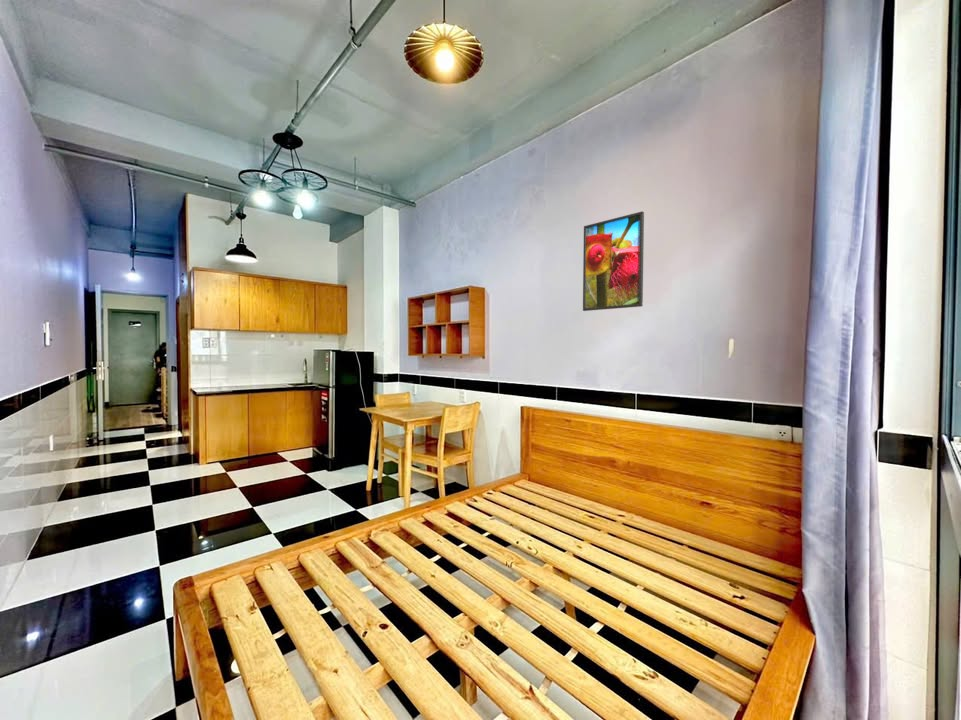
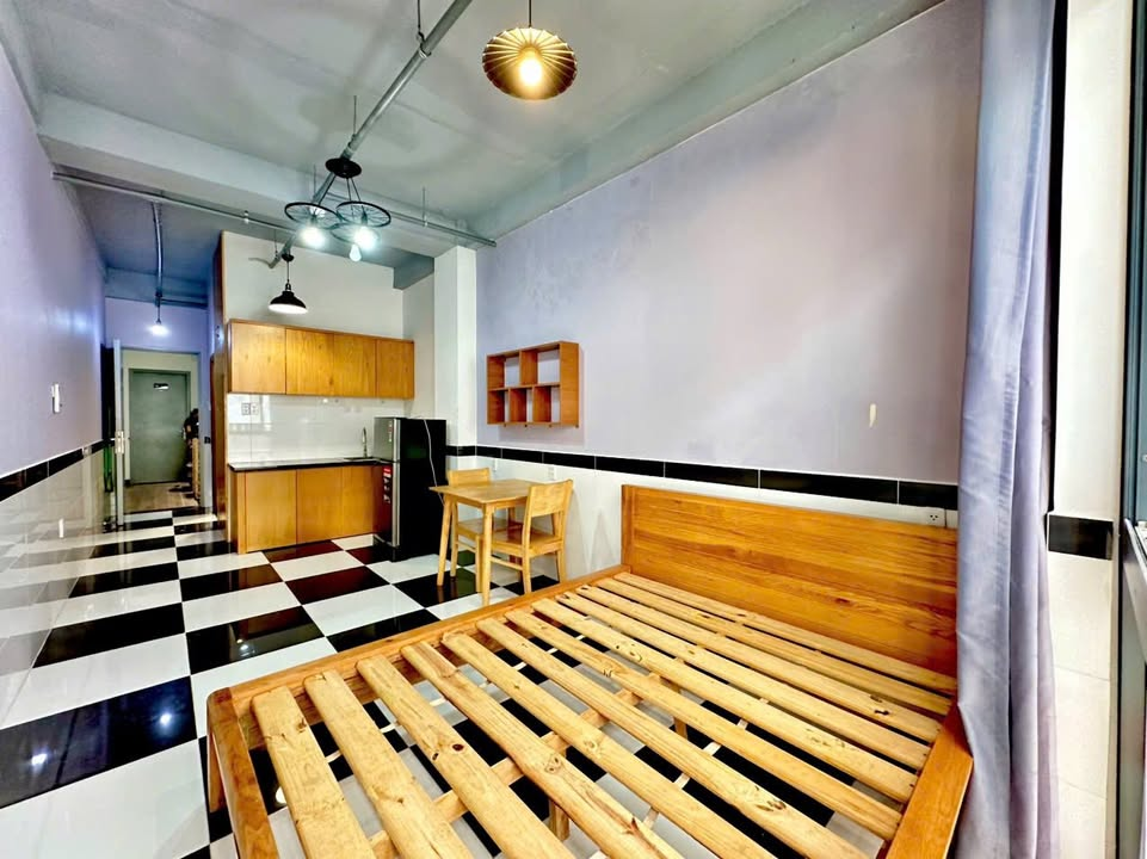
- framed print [582,210,645,312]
